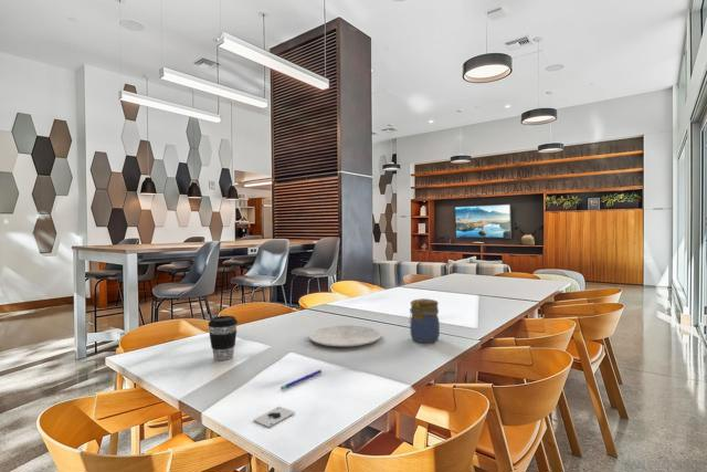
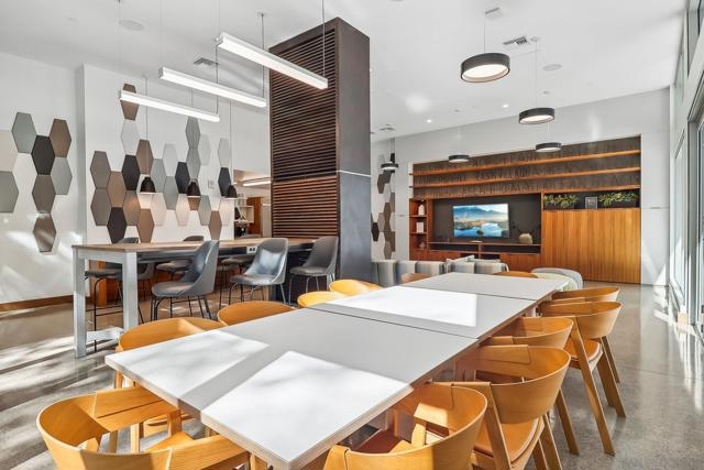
- plate [308,324,382,348]
- jar [409,297,441,344]
- playing card [252,406,296,428]
- coffee cup [207,315,239,361]
- pen [279,369,323,390]
